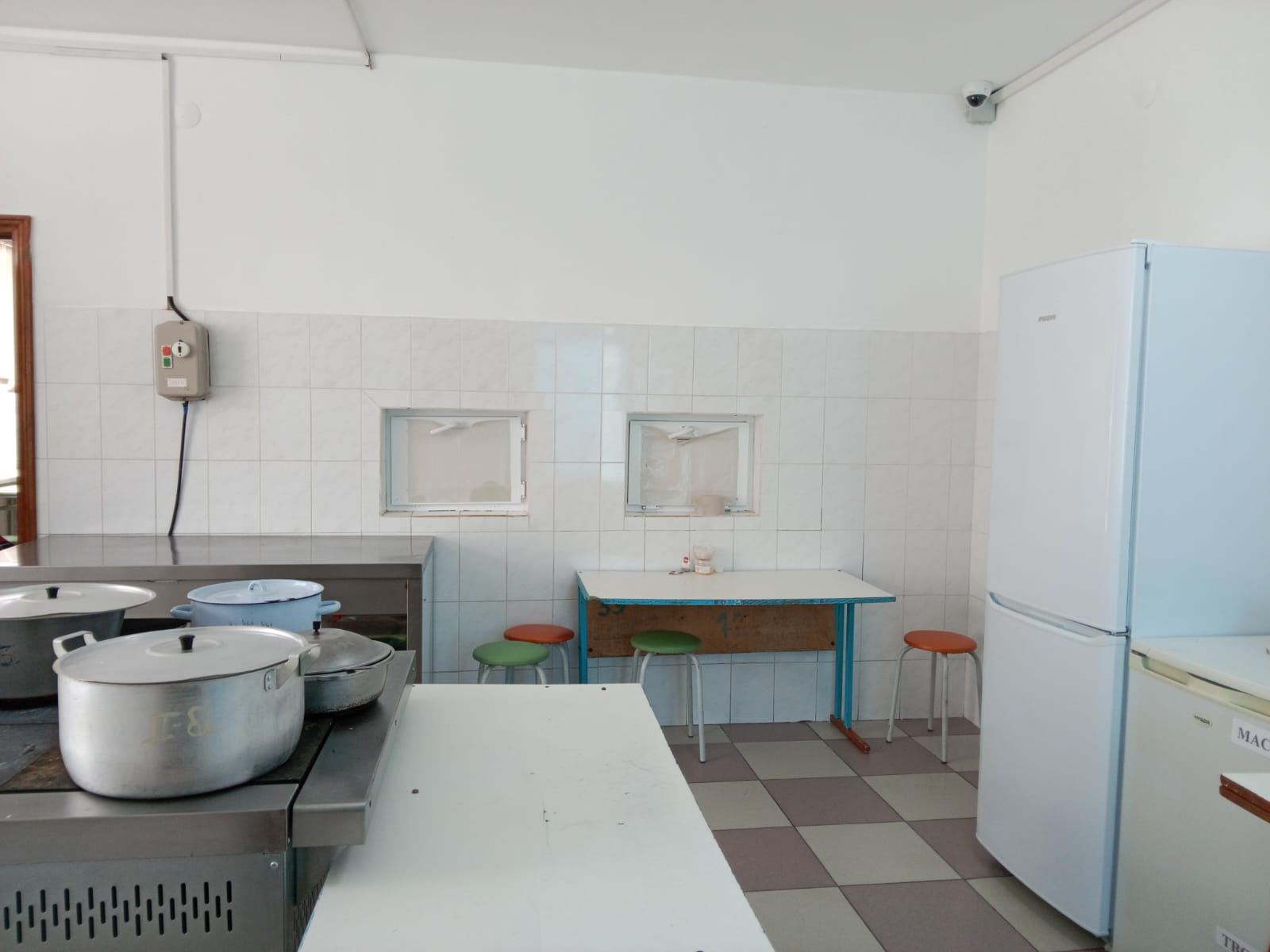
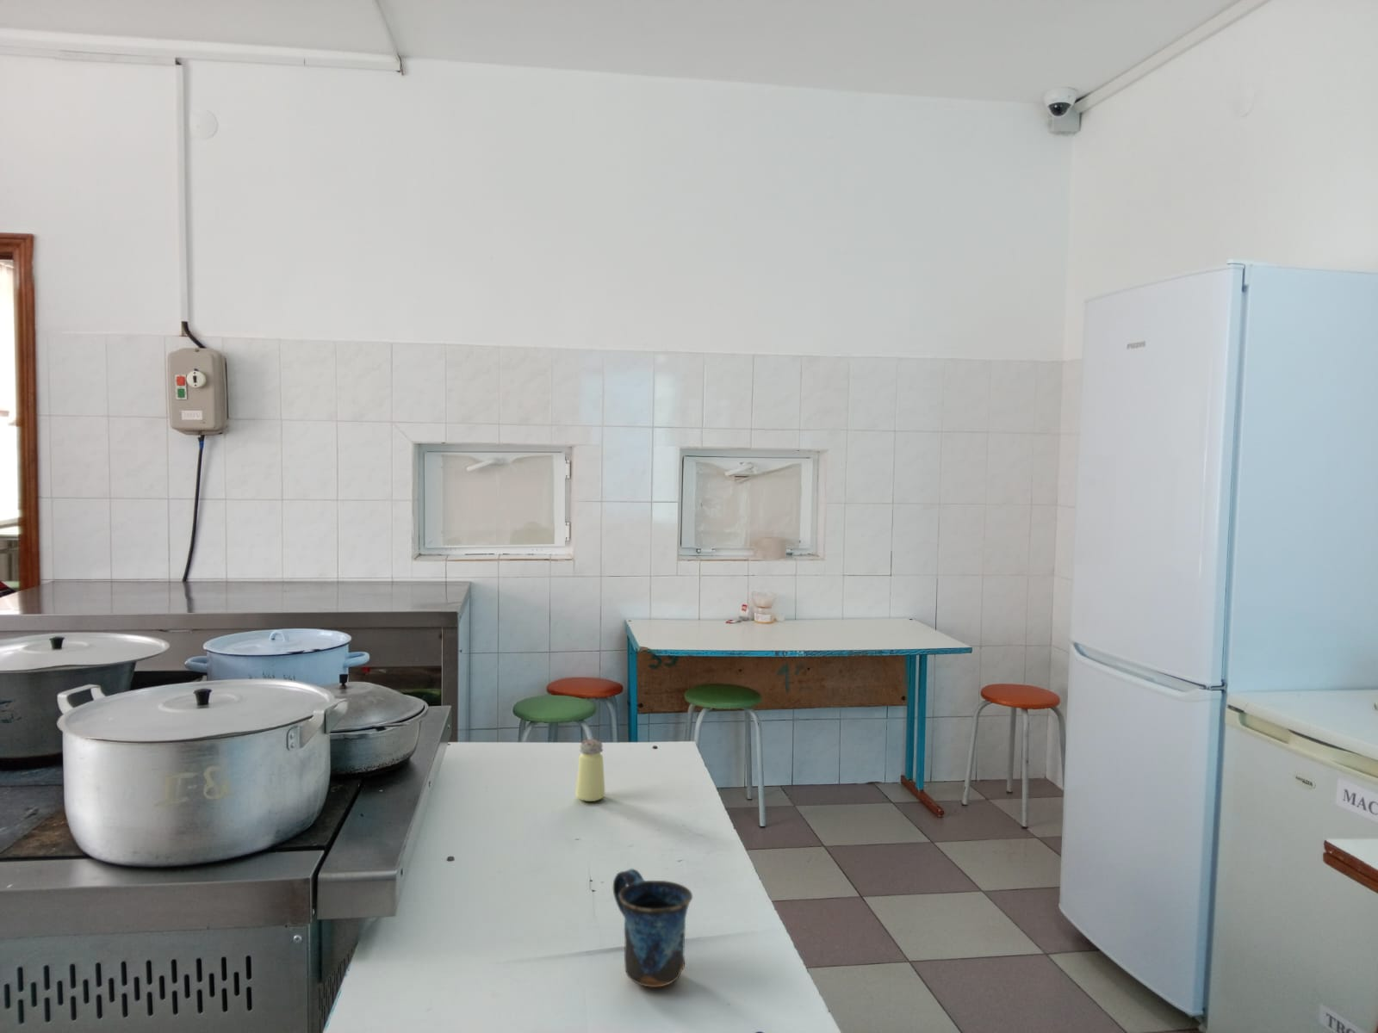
+ saltshaker [575,739,607,802]
+ mug [612,868,693,989]
